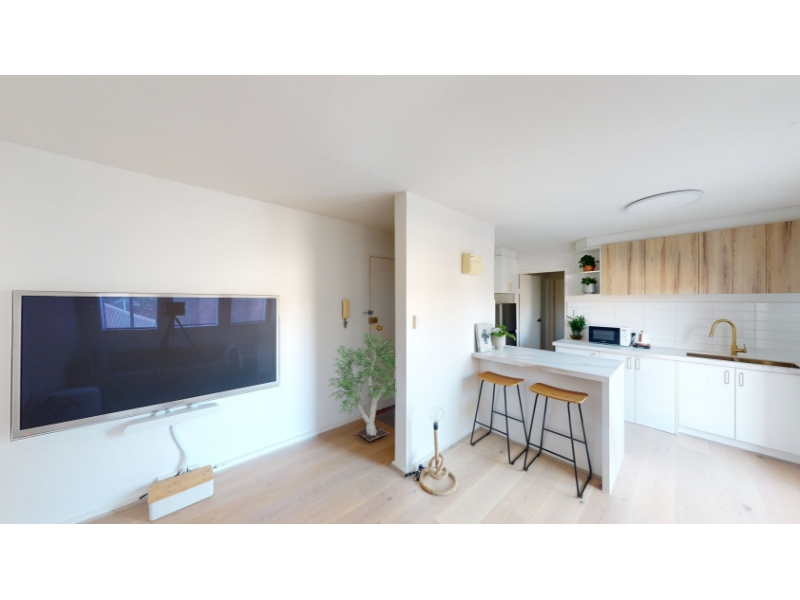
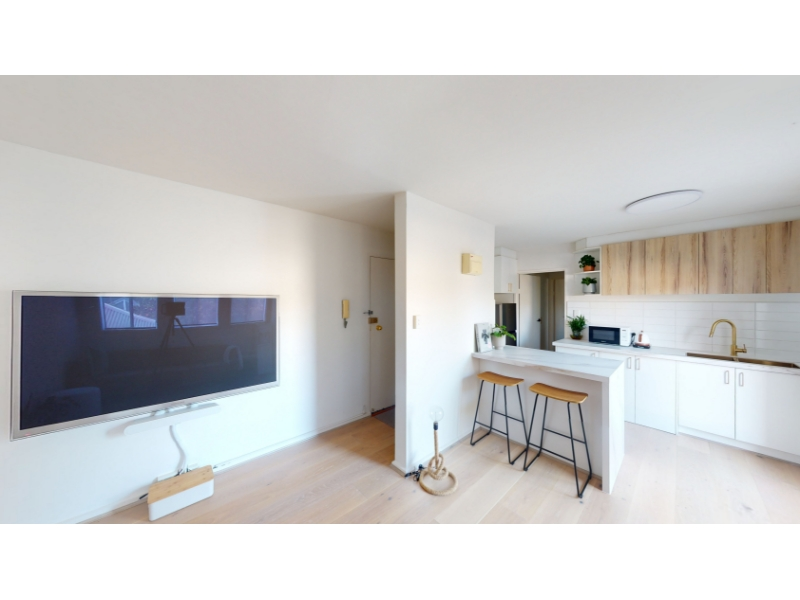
- potted tree [326,328,396,442]
